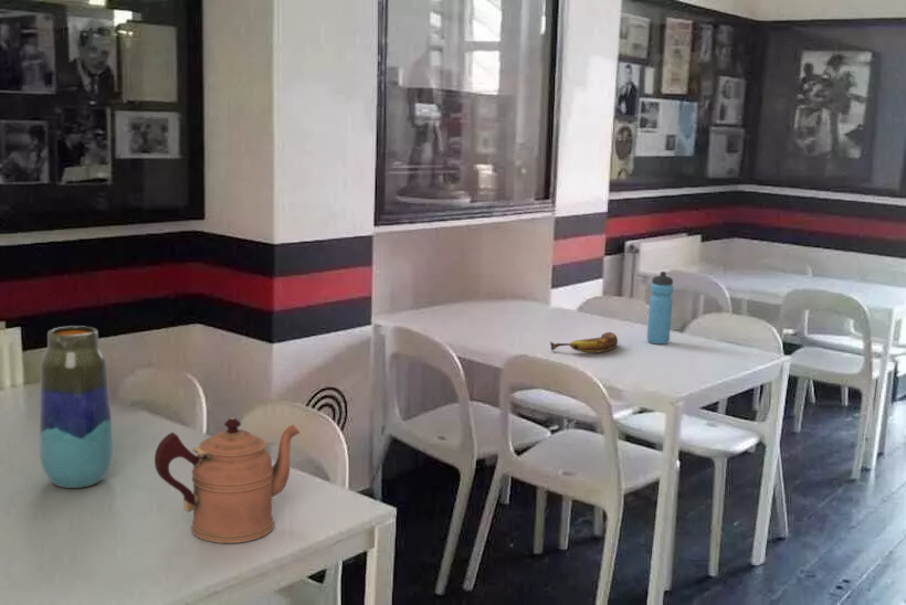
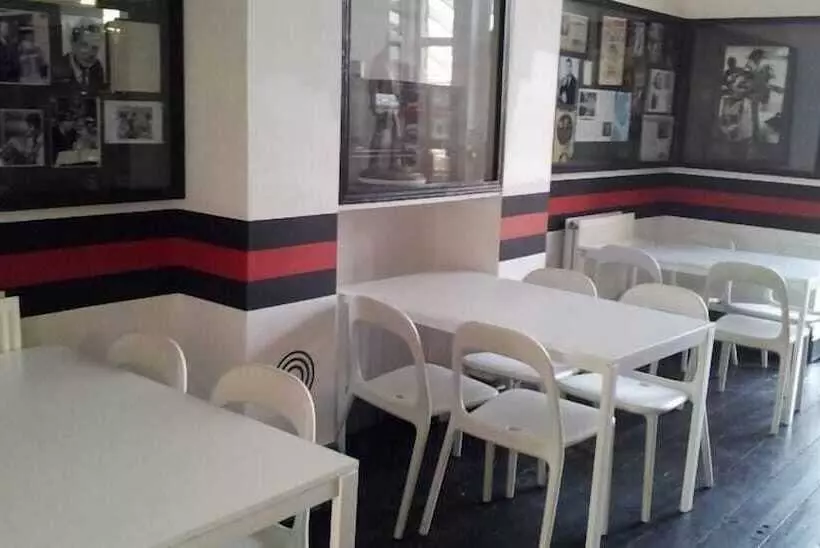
- water bottle [646,270,674,346]
- vase [39,325,114,489]
- banana [549,331,619,354]
- coffeepot [154,416,301,544]
